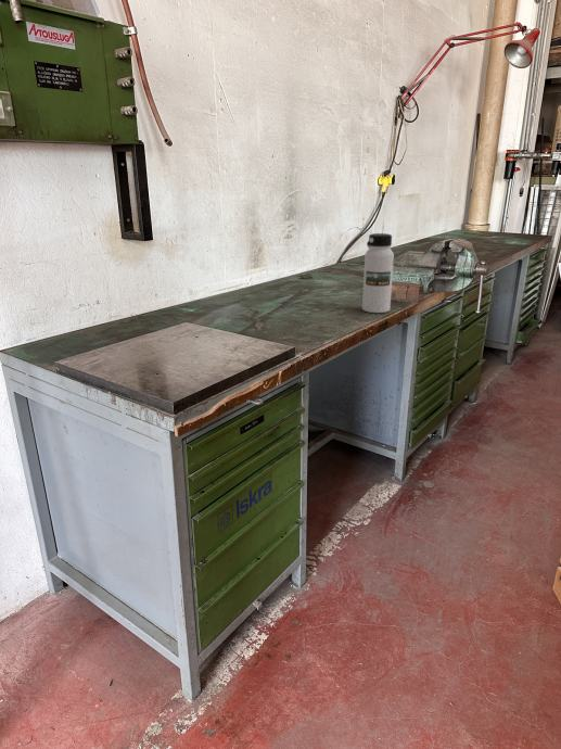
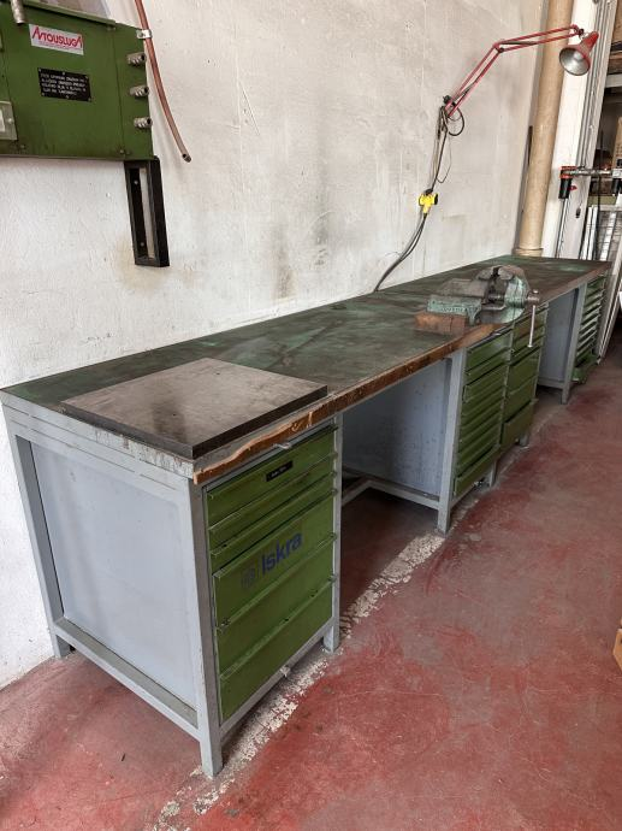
- water bottle [361,232,395,314]
